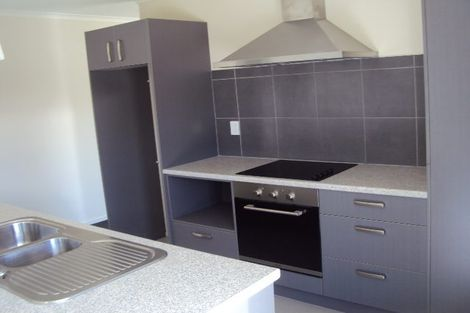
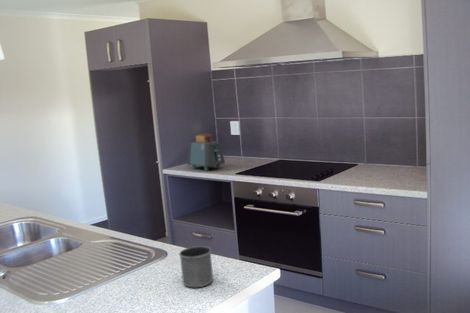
+ mug [178,245,214,288]
+ toaster [186,133,226,171]
